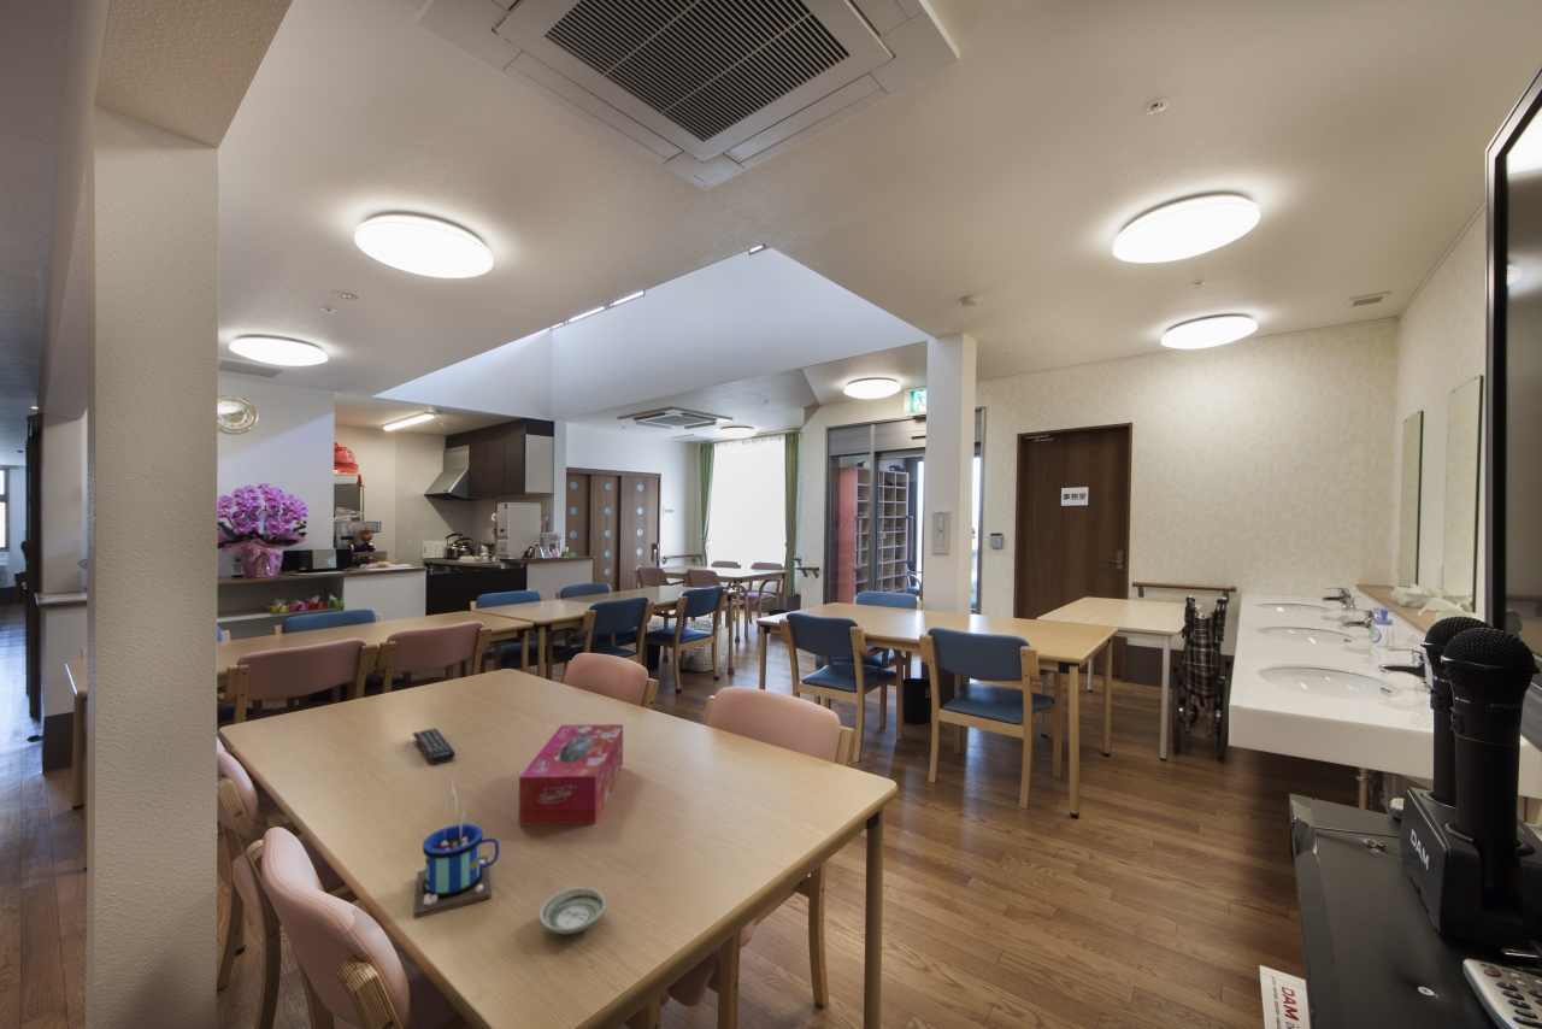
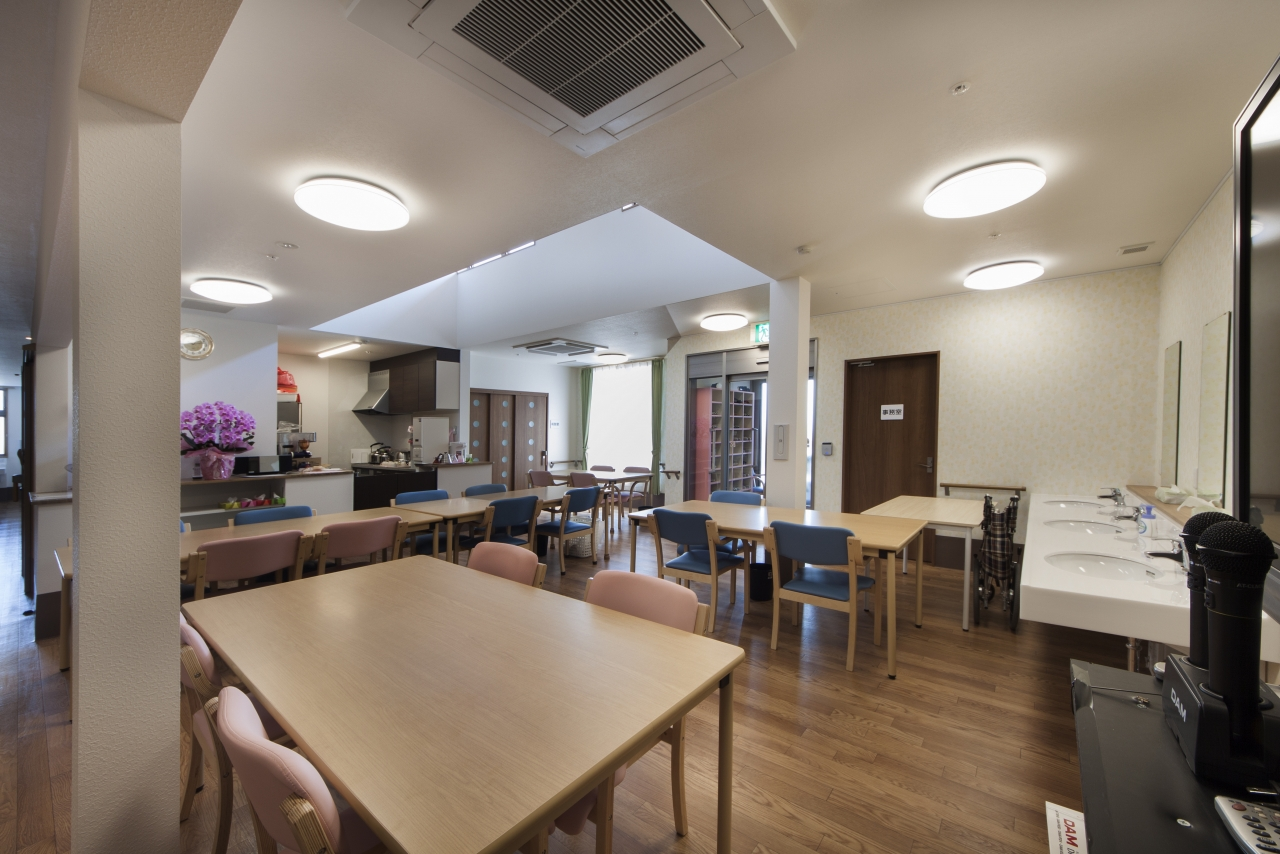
- remote control [412,727,457,765]
- mug [412,777,500,919]
- saucer [537,887,607,935]
- tissue box [518,723,624,827]
